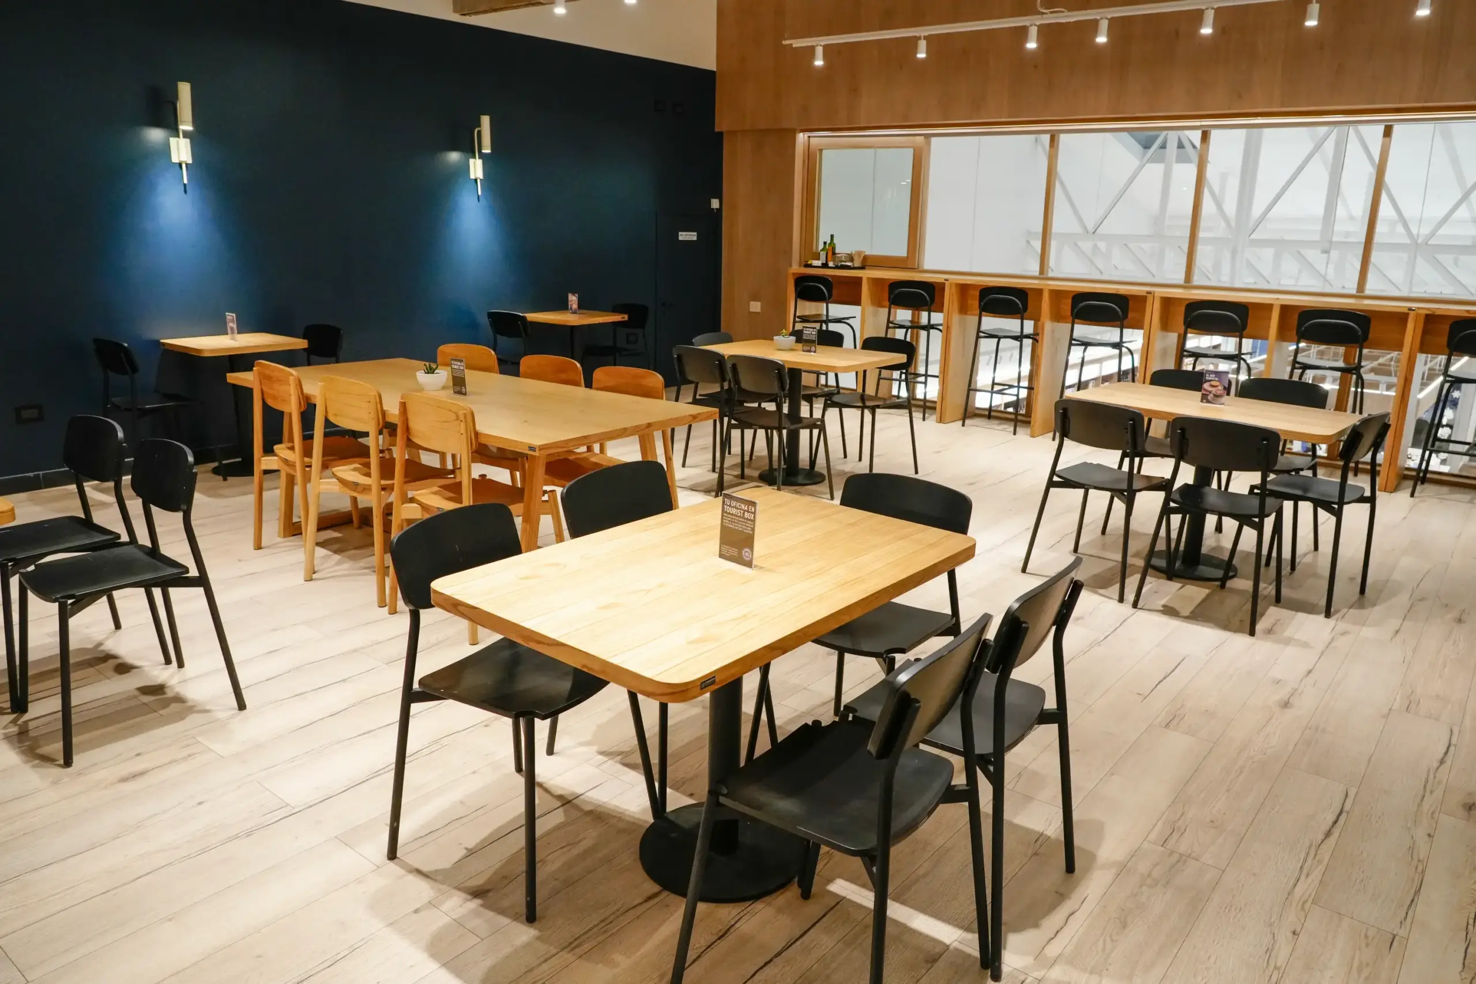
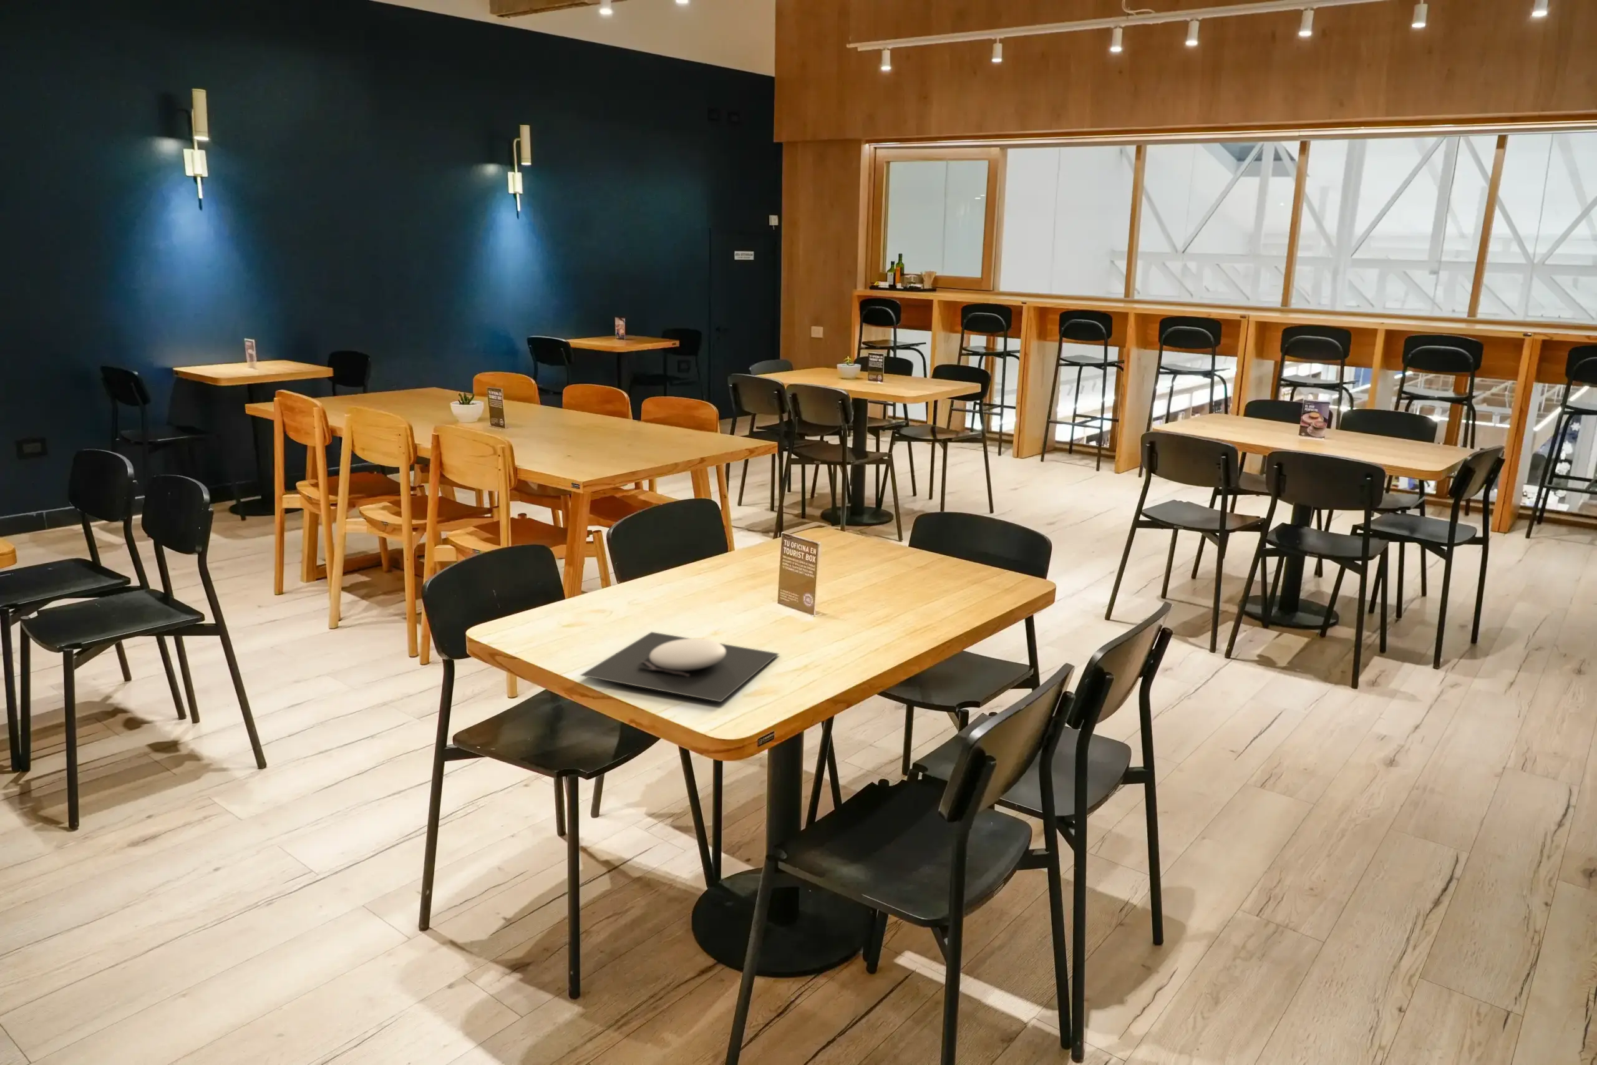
+ plate [579,631,781,702]
